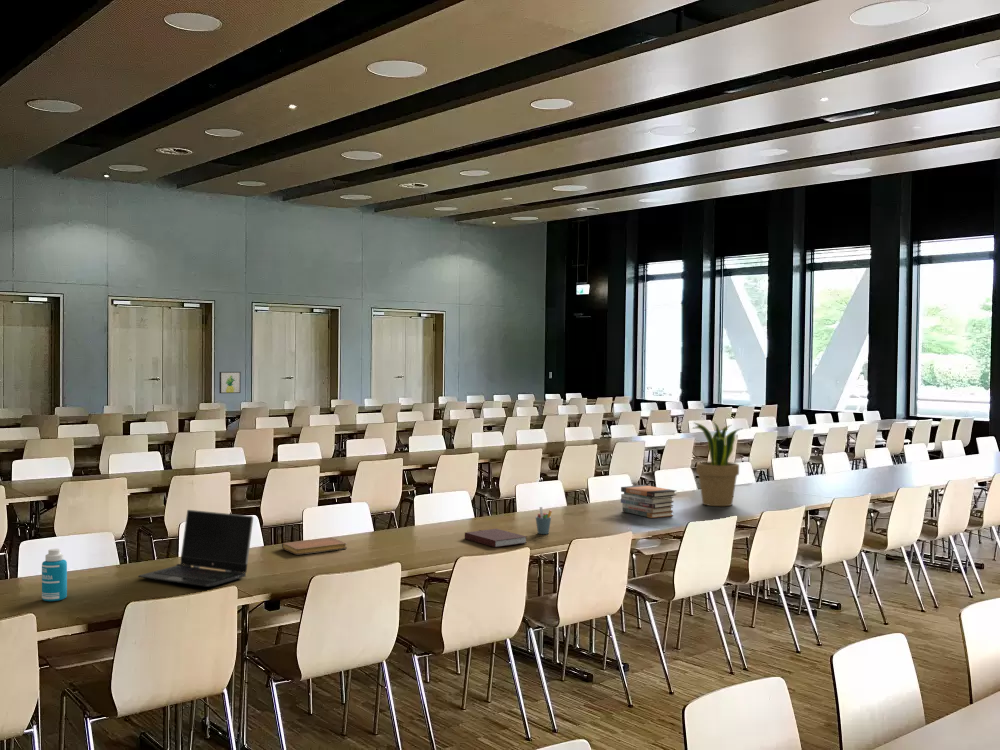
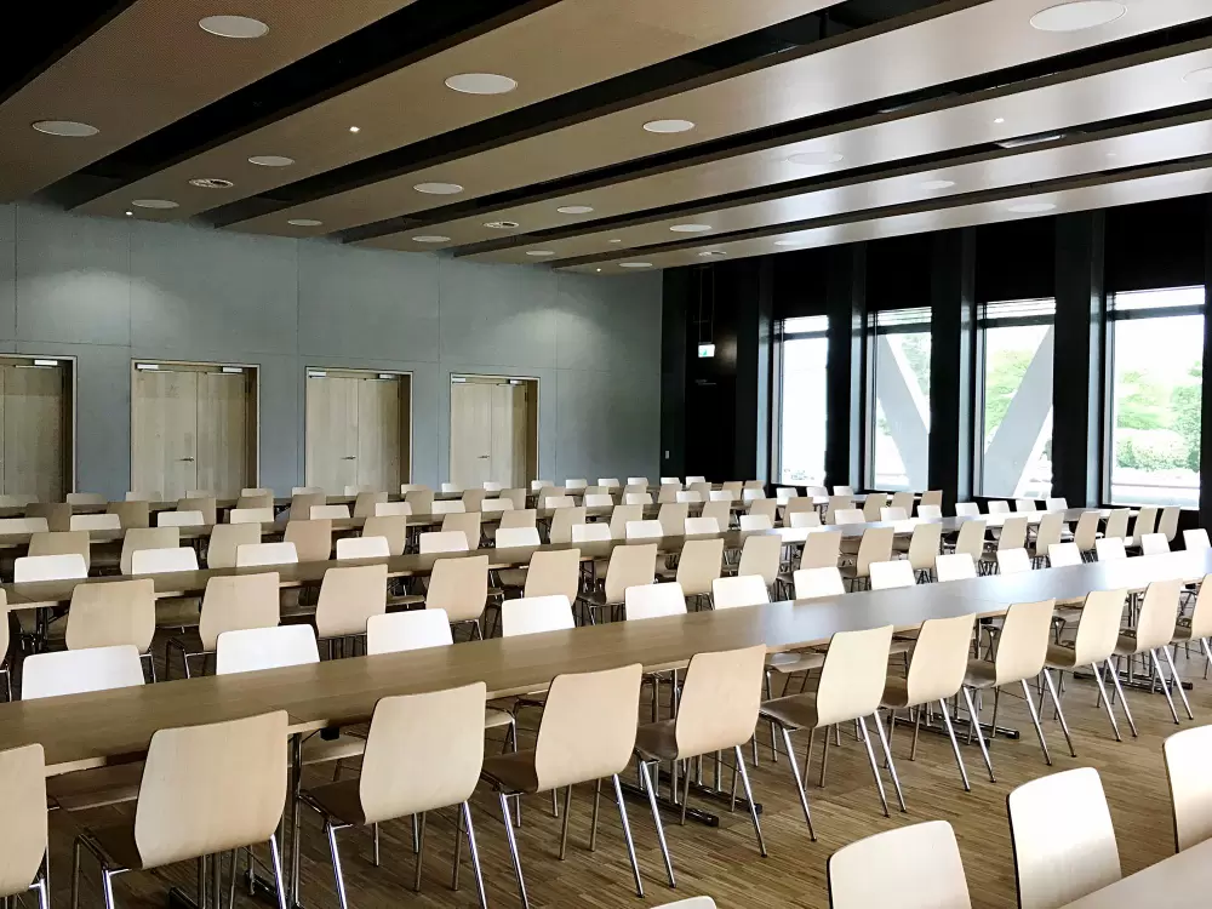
- pen holder [535,506,553,535]
- notebook [464,528,528,548]
- bottle [41,548,68,602]
- notebook [281,536,348,556]
- book stack [620,484,677,519]
- wall art [218,371,241,394]
- potted plant [692,420,742,507]
- laptop computer [138,509,254,588]
